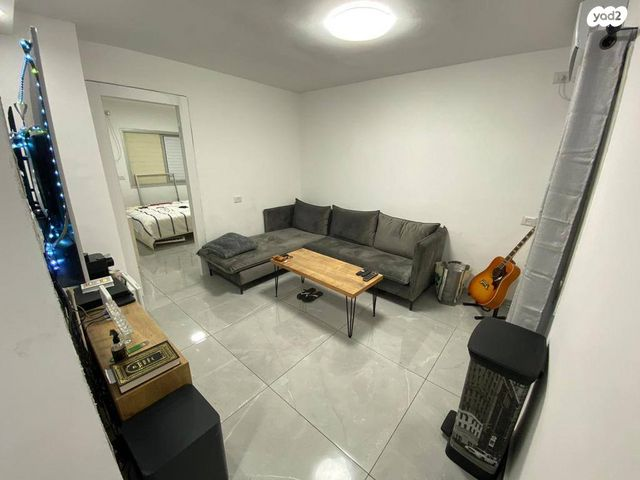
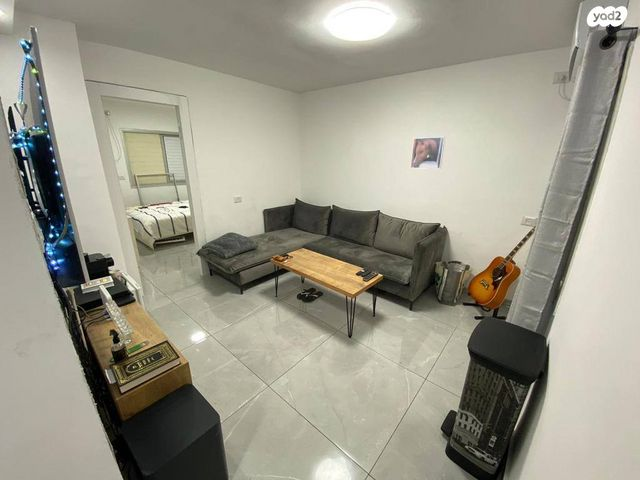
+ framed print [409,136,446,170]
